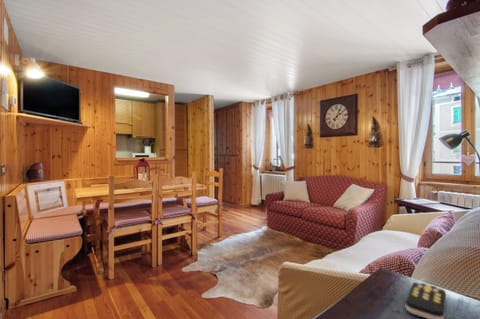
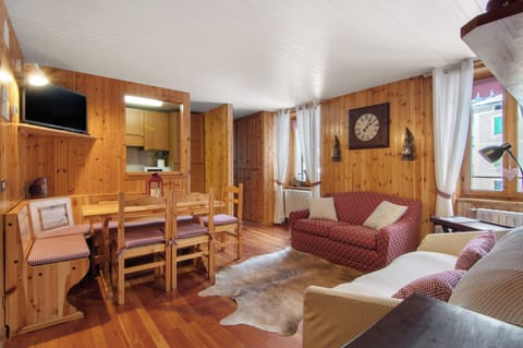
- remote control [405,281,447,319]
